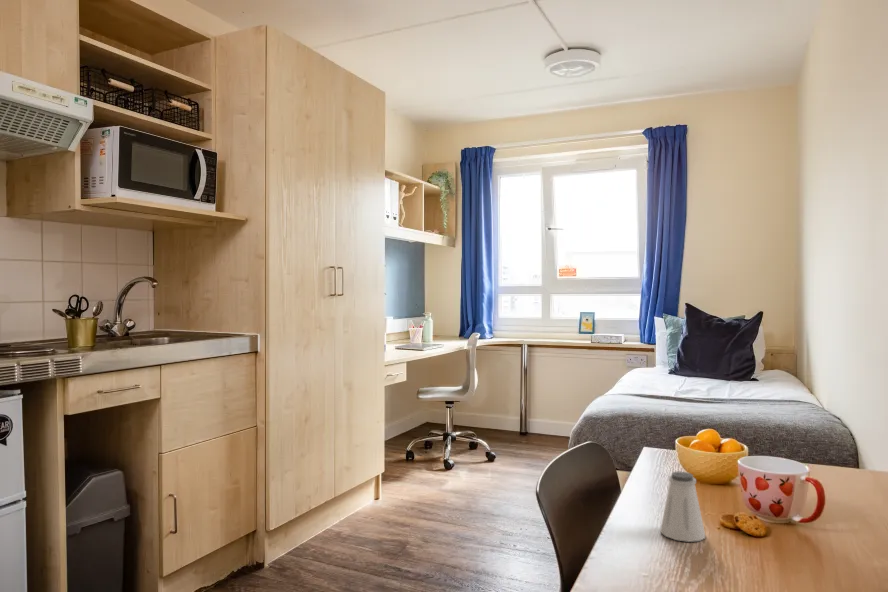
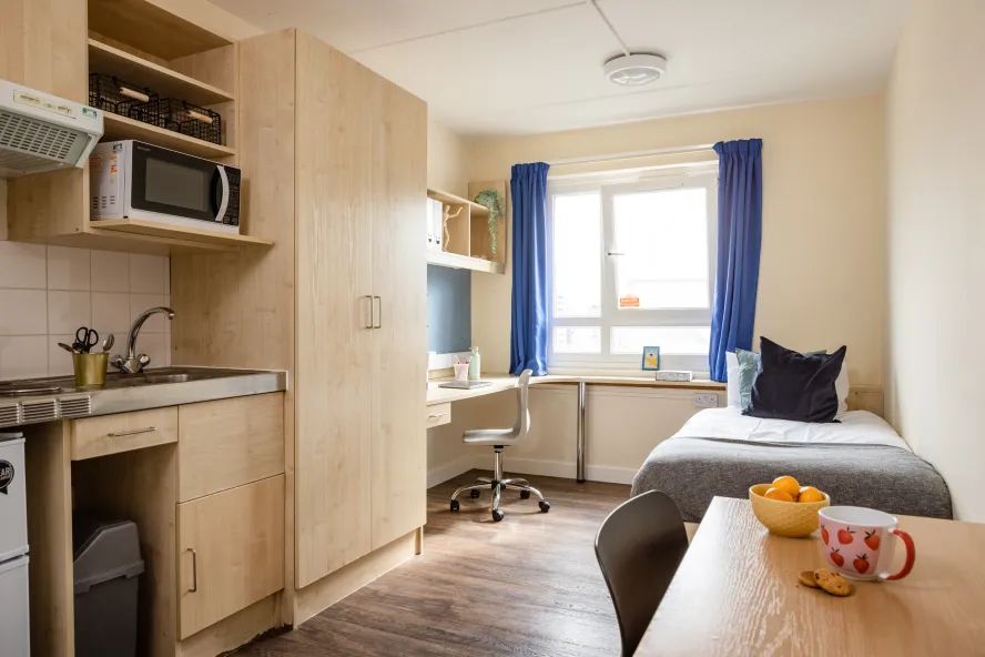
- saltshaker [659,471,706,543]
